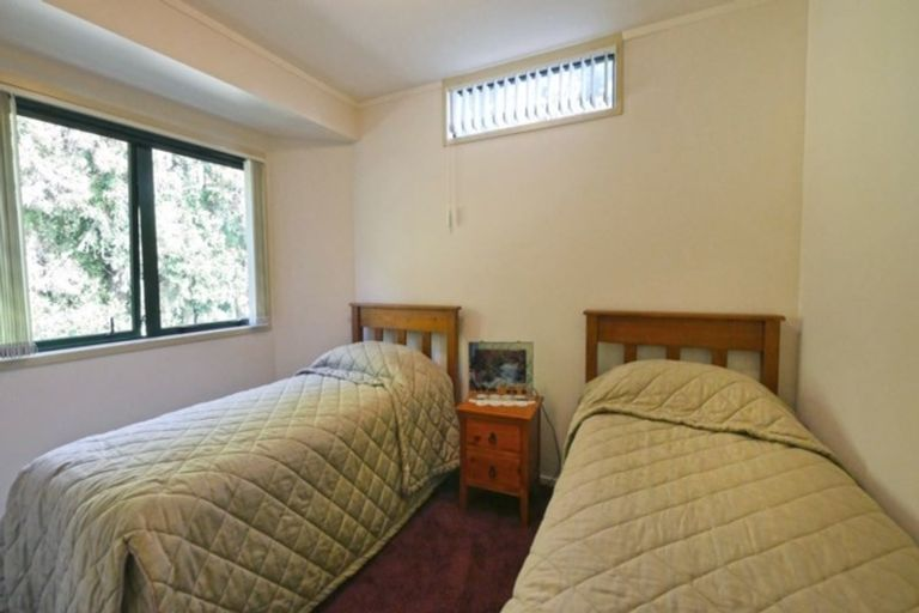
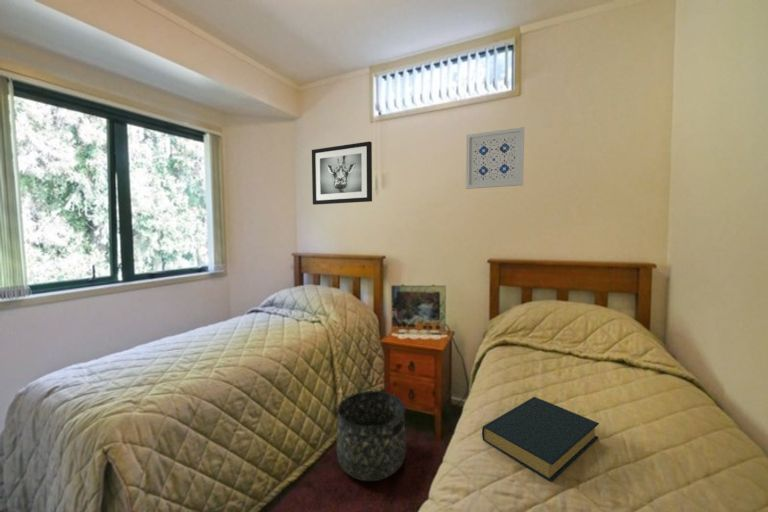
+ wall art [311,140,373,206]
+ hardback book [481,396,600,483]
+ basket [336,390,407,482]
+ wall art [465,126,525,190]
